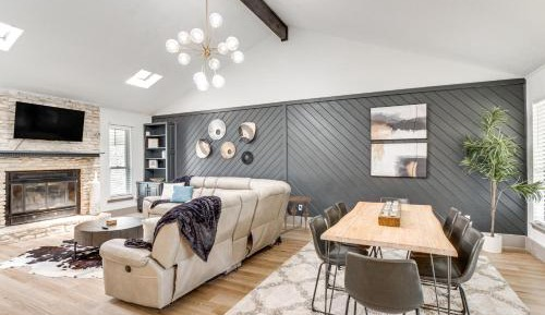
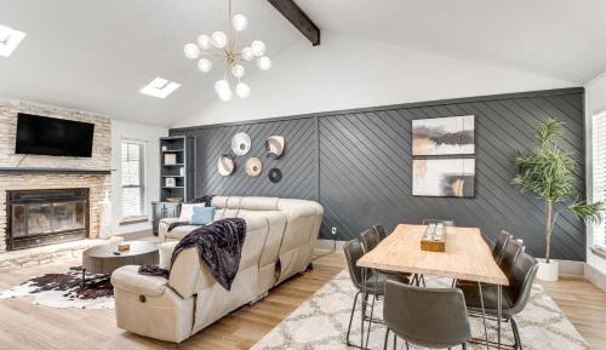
- side table [283,195,312,232]
